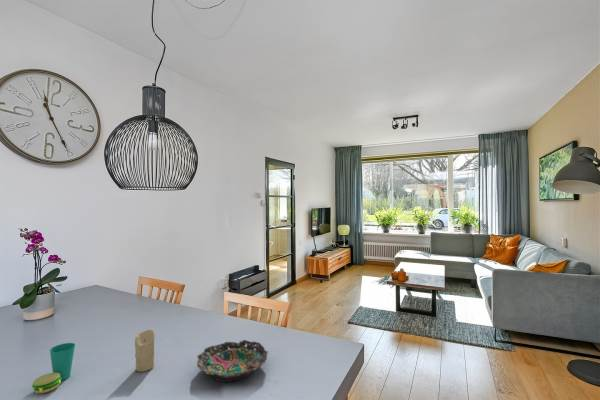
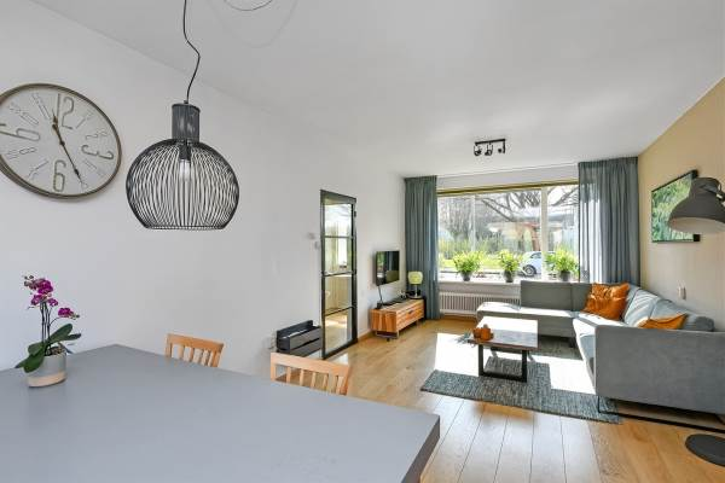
- cup [31,342,76,394]
- candle [134,329,156,373]
- bowl [196,339,269,383]
